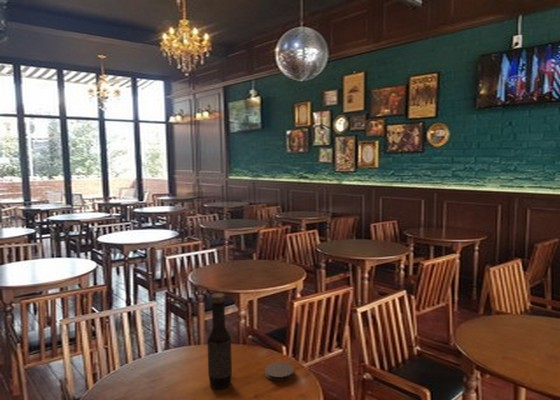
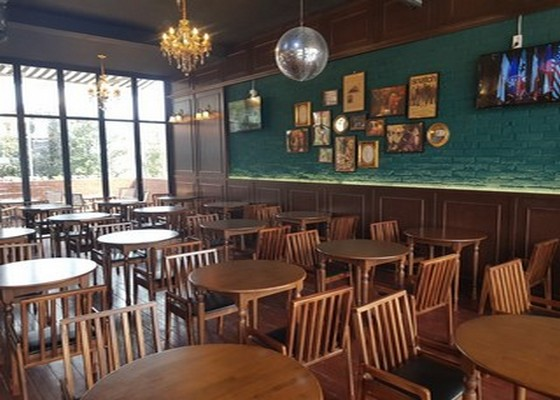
- coaster [264,361,295,382]
- bottle [206,292,233,390]
